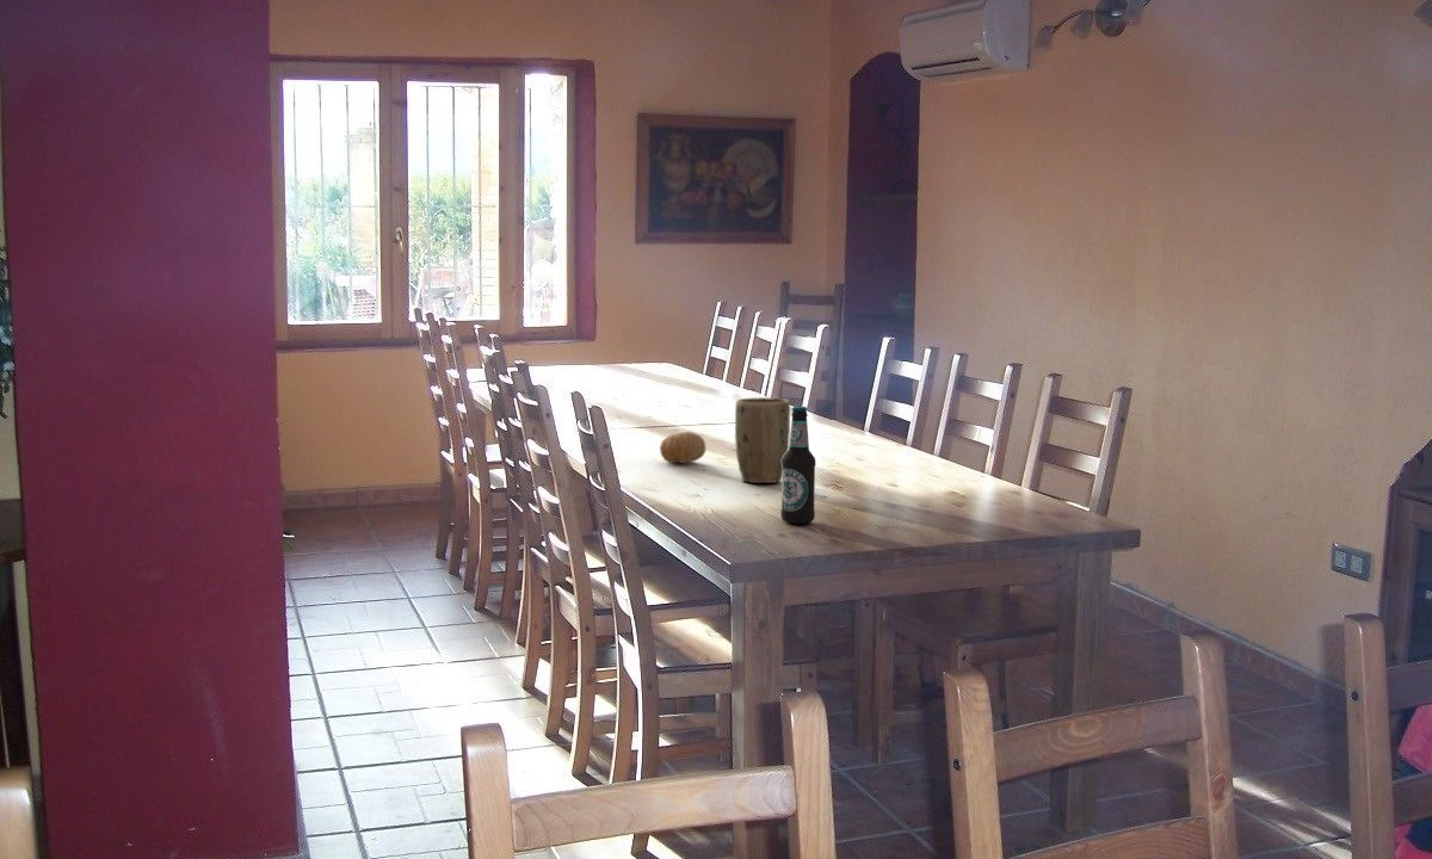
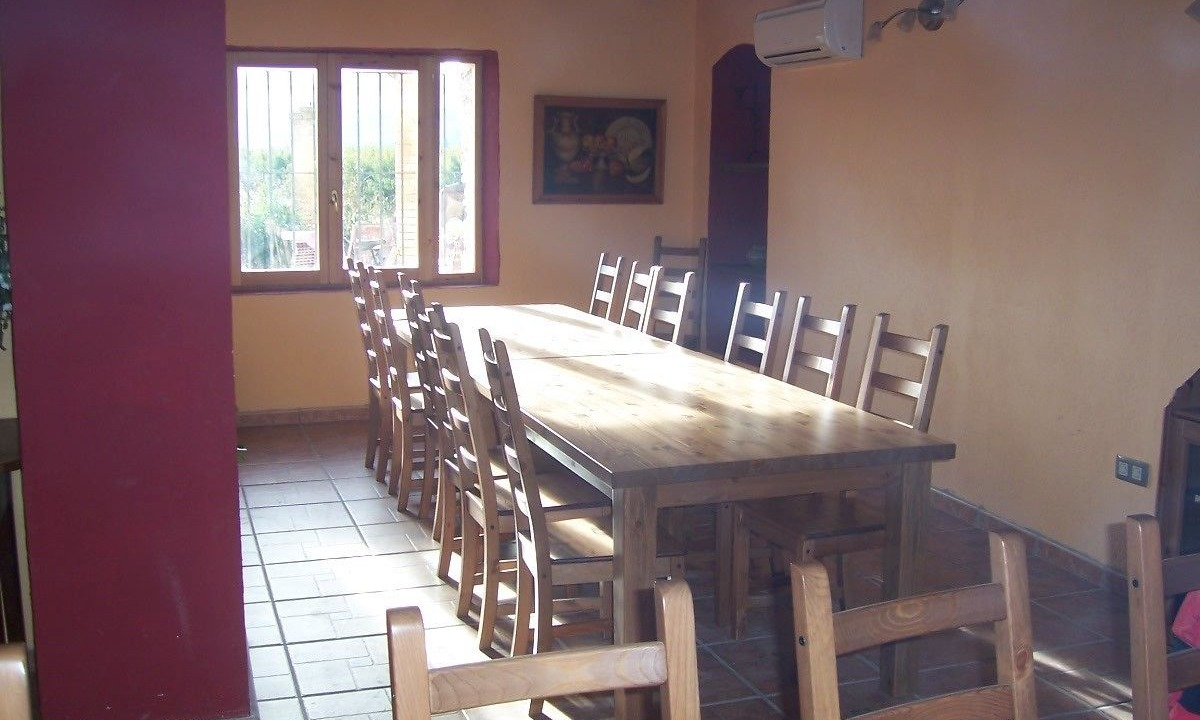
- fruit [659,431,708,464]
- plant pot [734,396,791,484]
- bottle [780,406,816,525]
